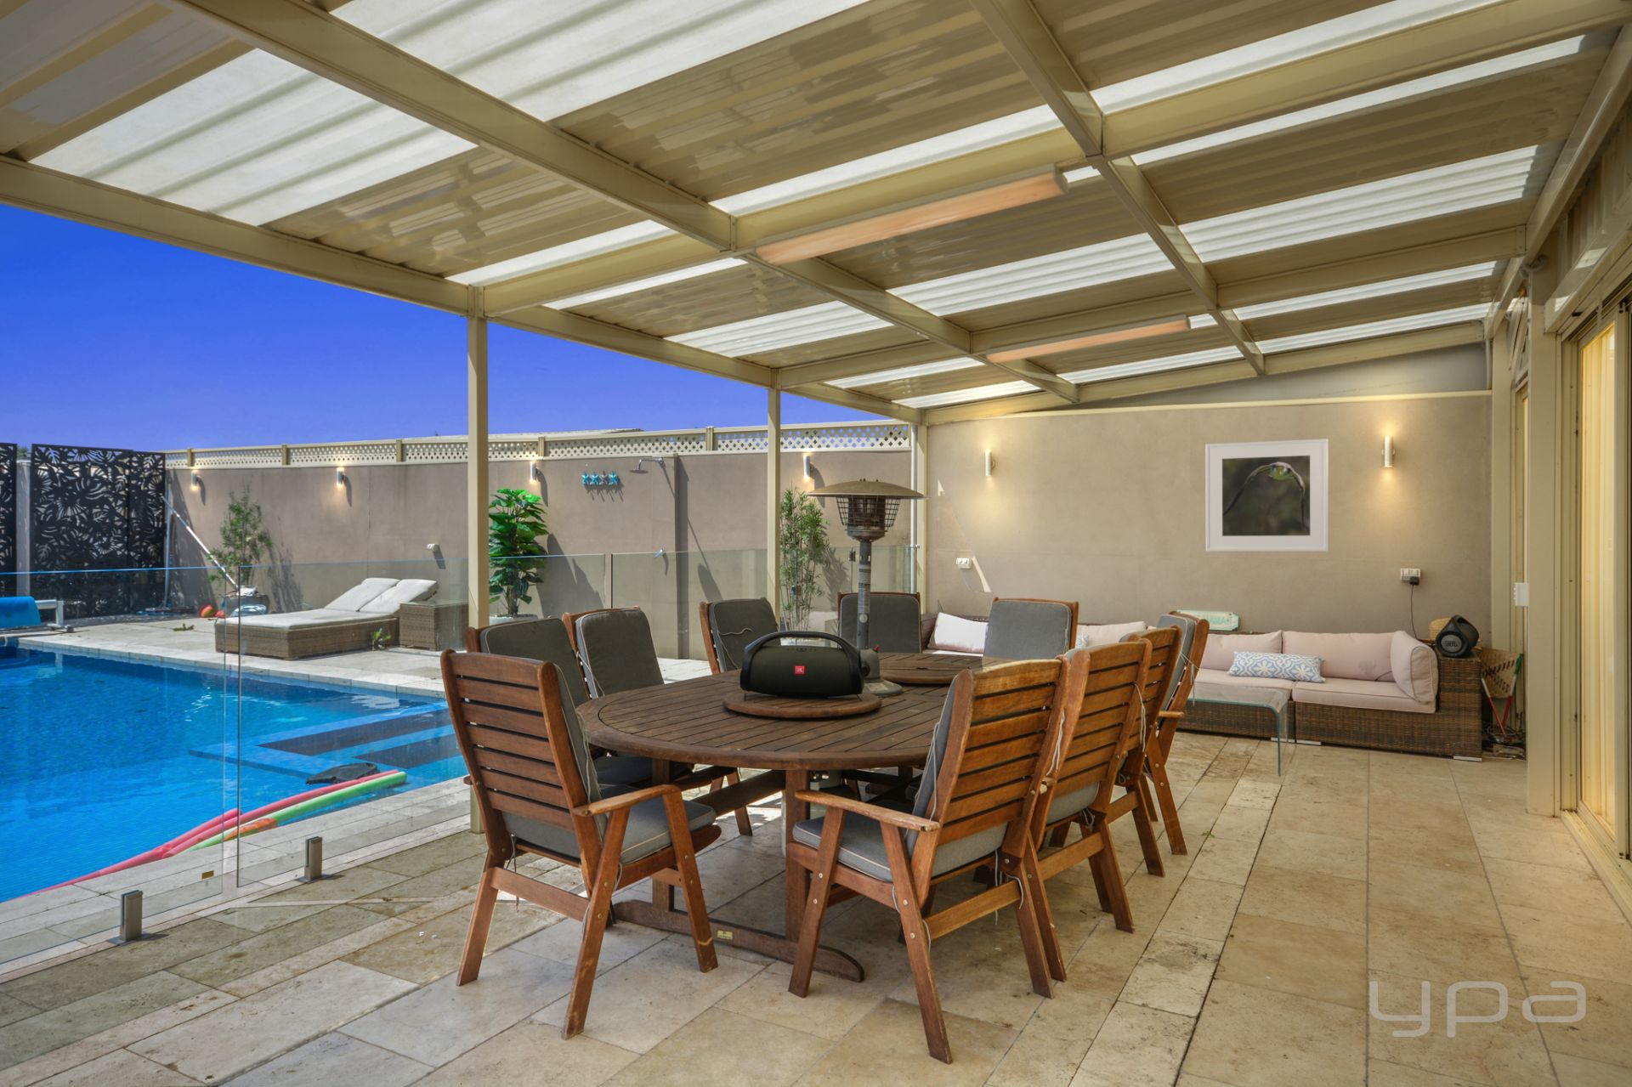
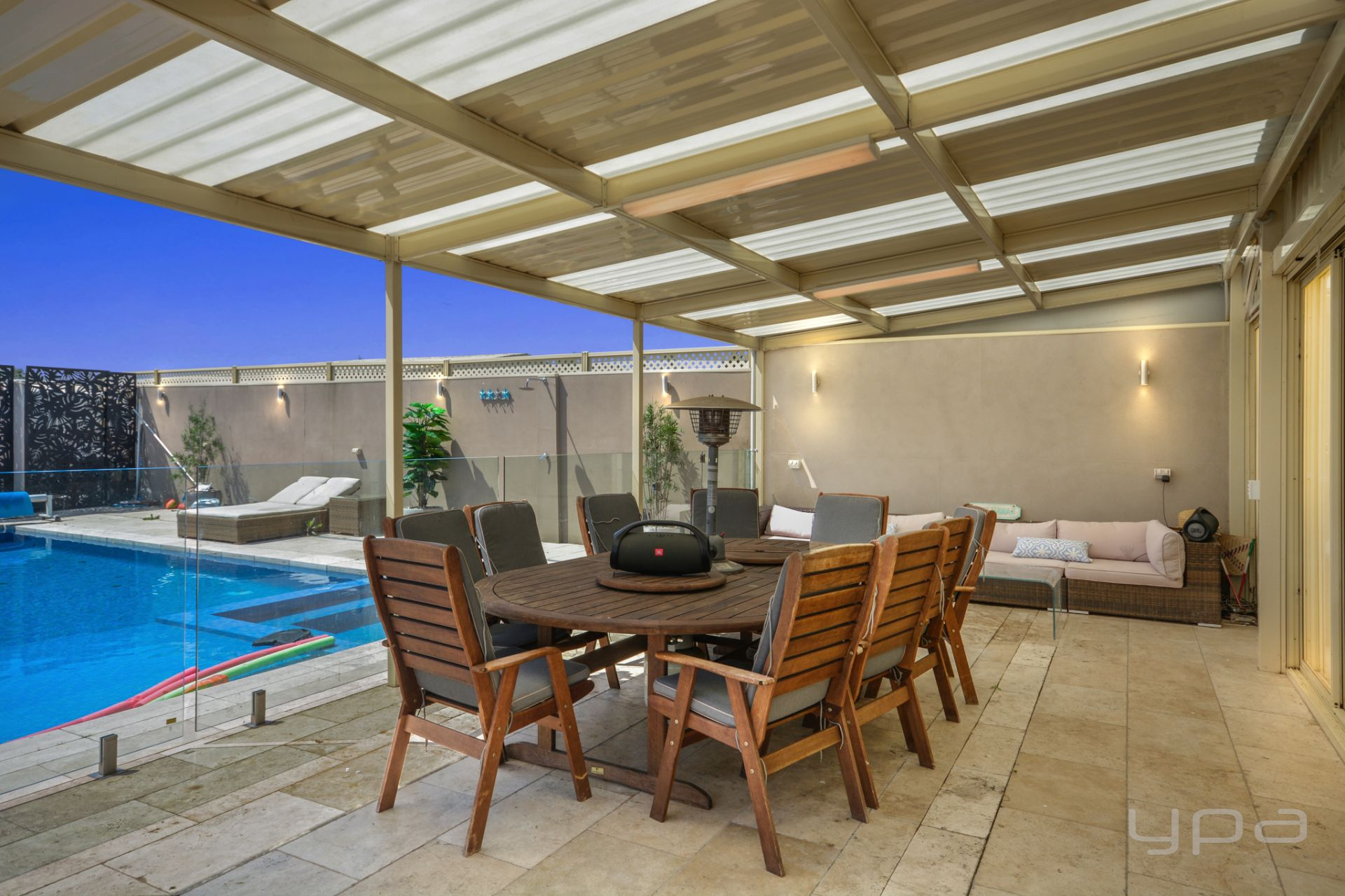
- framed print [1205,438,1330,552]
